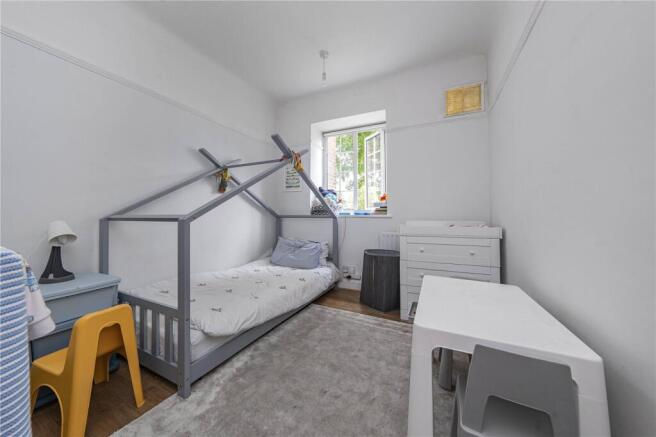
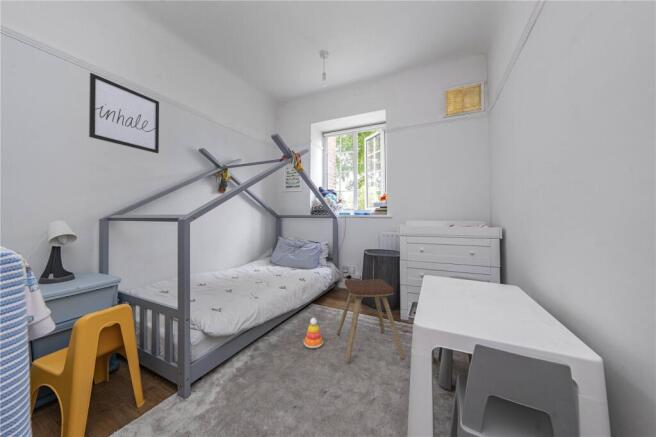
+ wall art [88,72,160,155]
+ music stool [336,278,406,364]
+ stacking toy [303,317,324,349]
